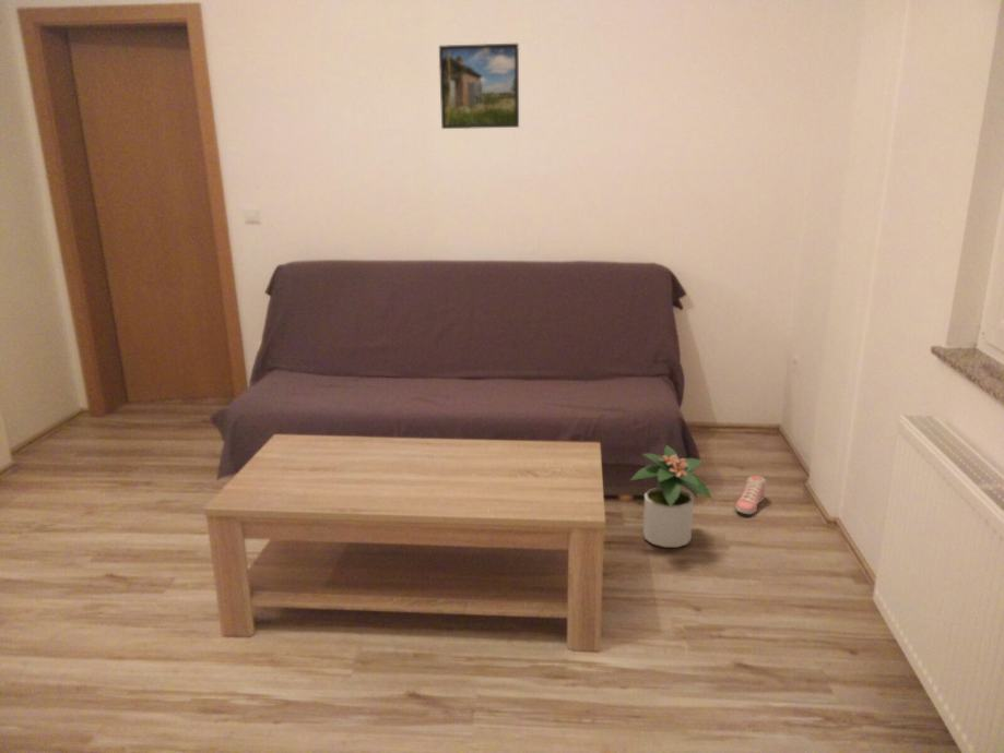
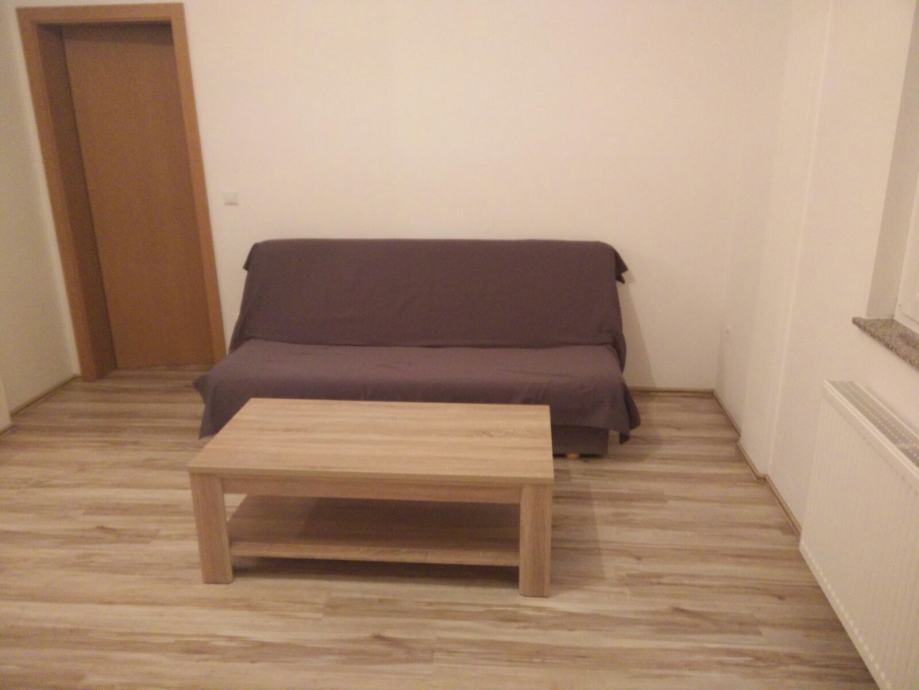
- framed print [438,43,520,130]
- sneaker [734,476,767,515]
- potted plant [629,444,713,548]
